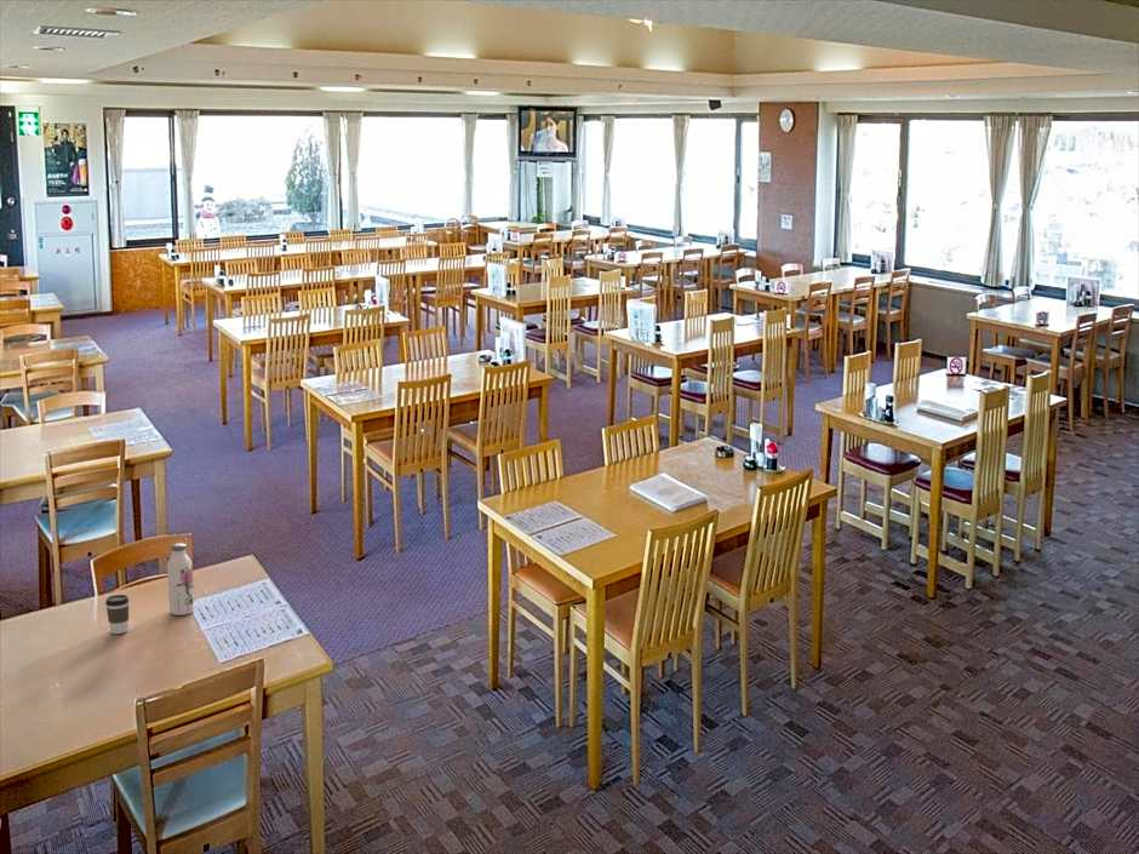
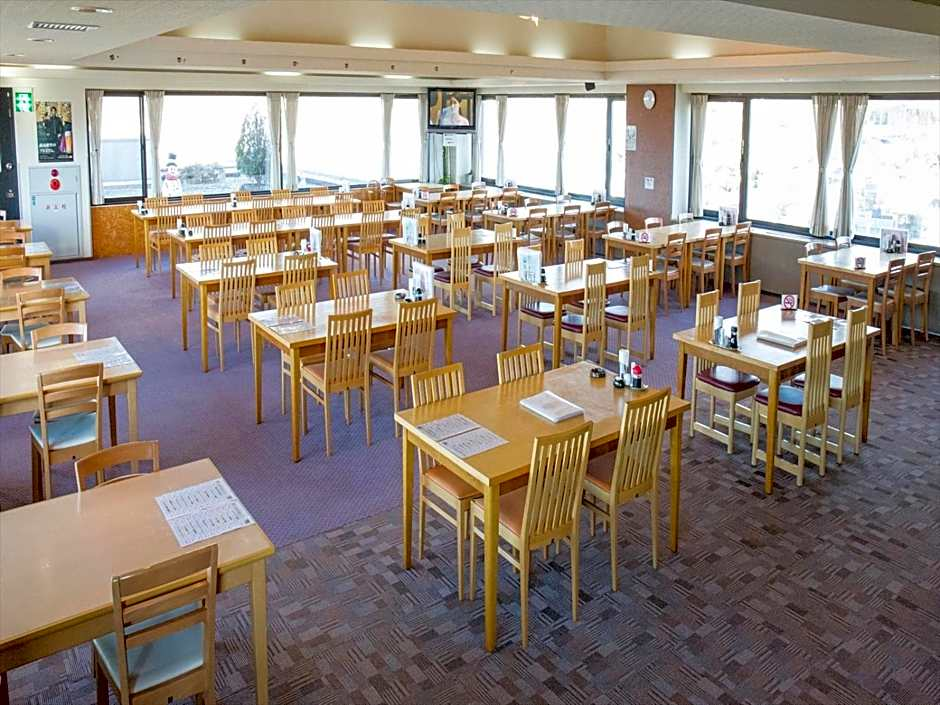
- water bottle [166,543,195,617]
- coffee cup [104,594,130,635]
